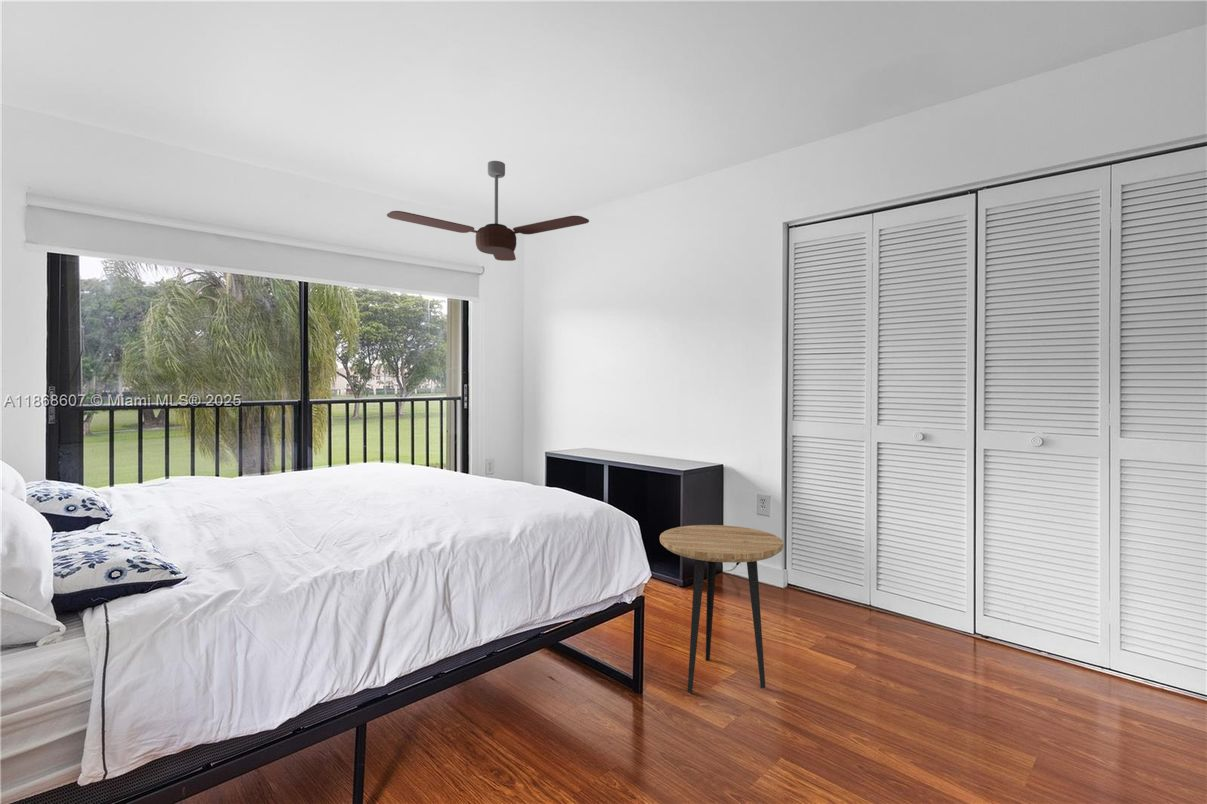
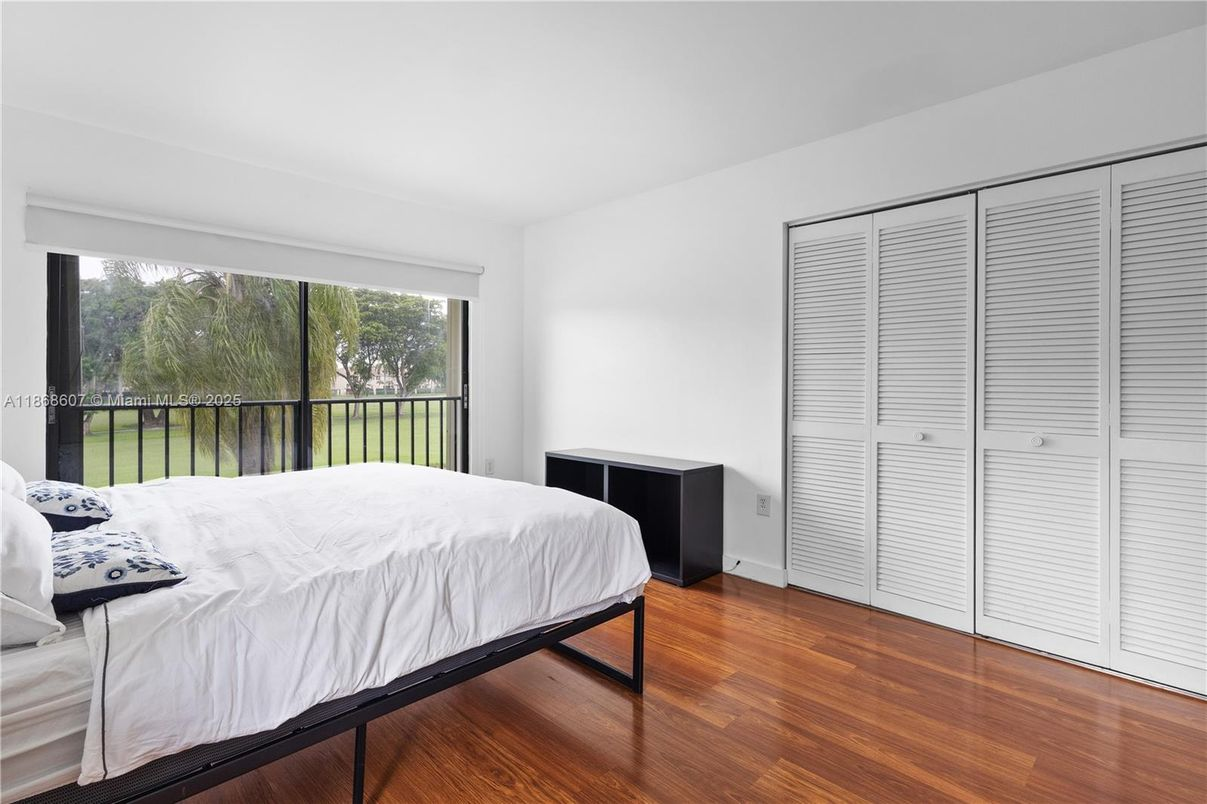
- side table [659,524,784,693]
- ceiling fan [386,160,590,262]
